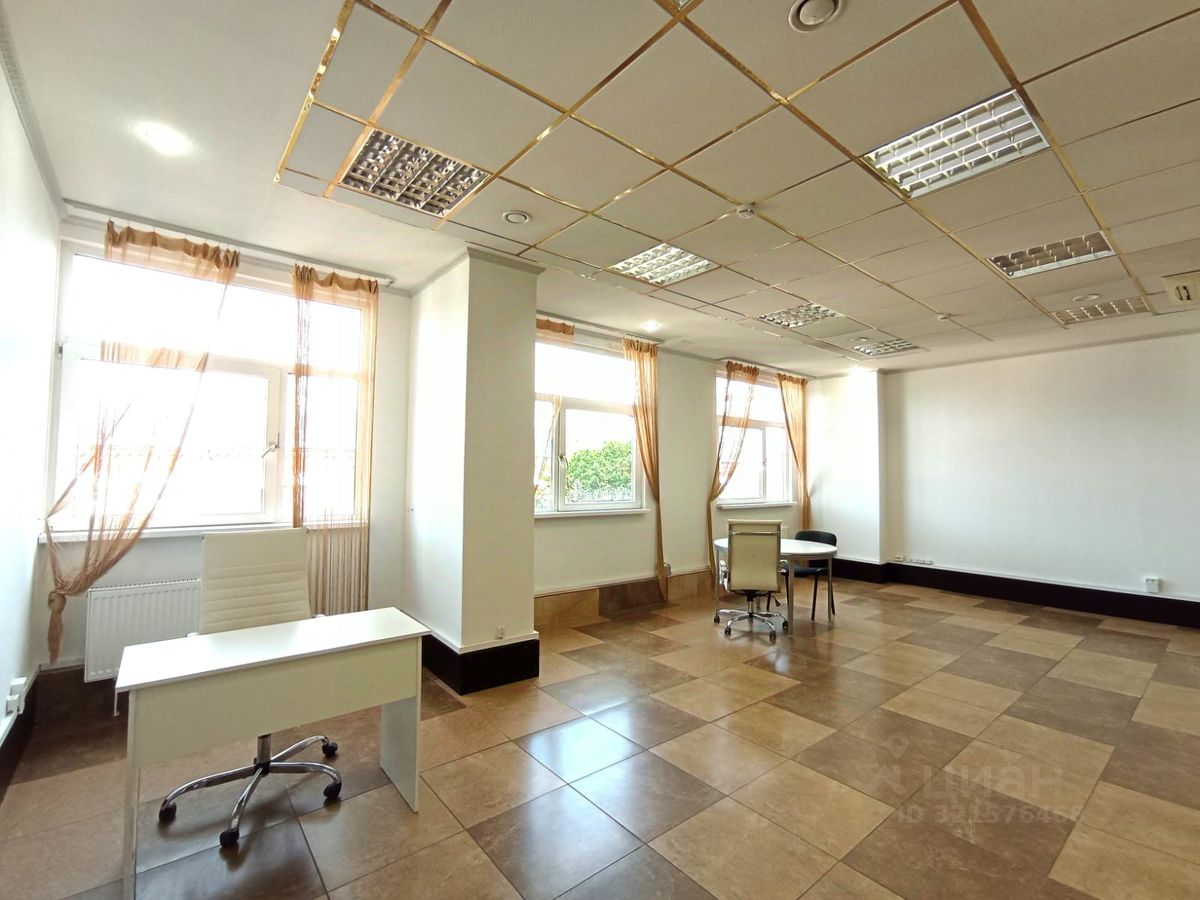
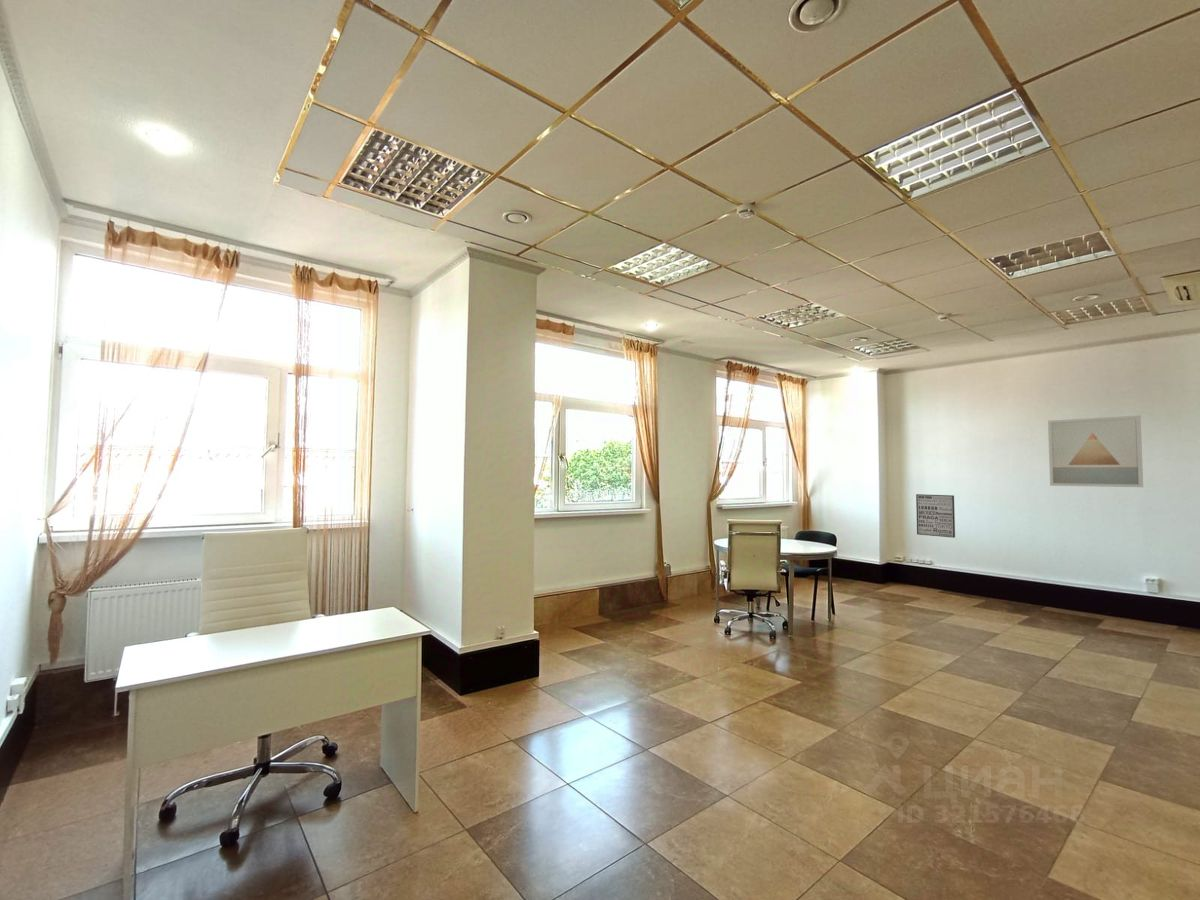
+ wall art [1047,415,1144,488]
+ wall art [915,493,956,539]
